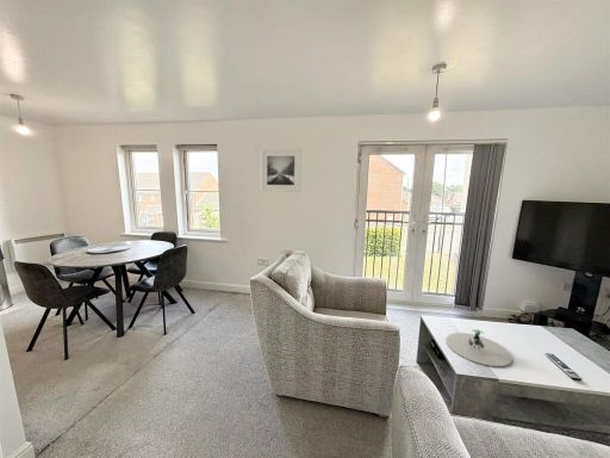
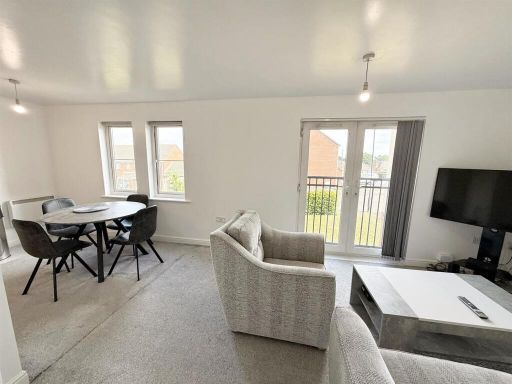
- plant [446,328,513,367]
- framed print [260,148,303,193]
